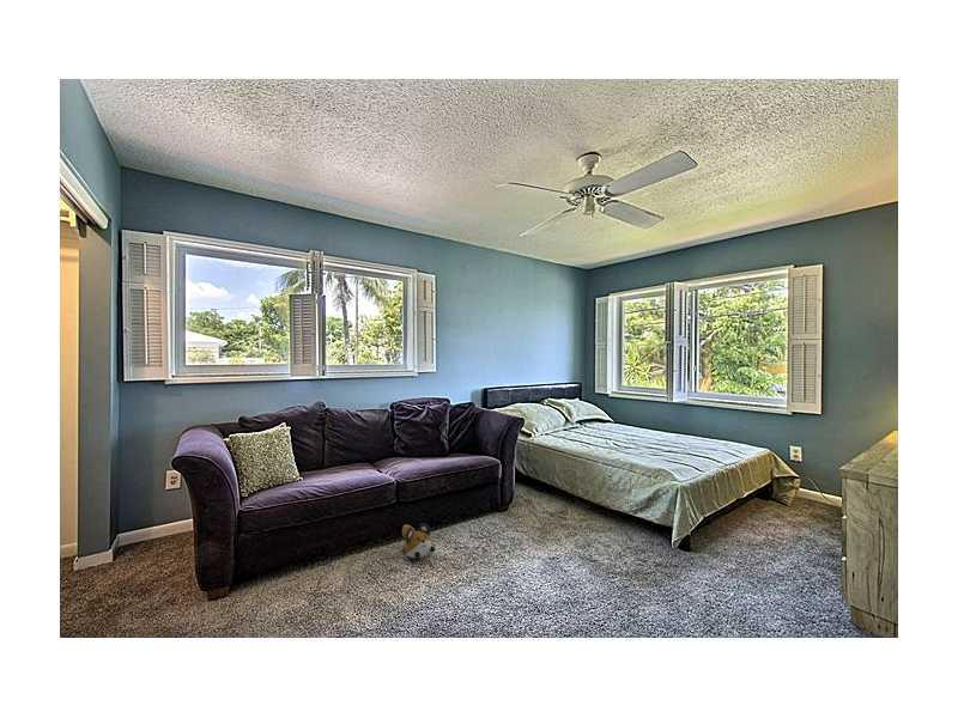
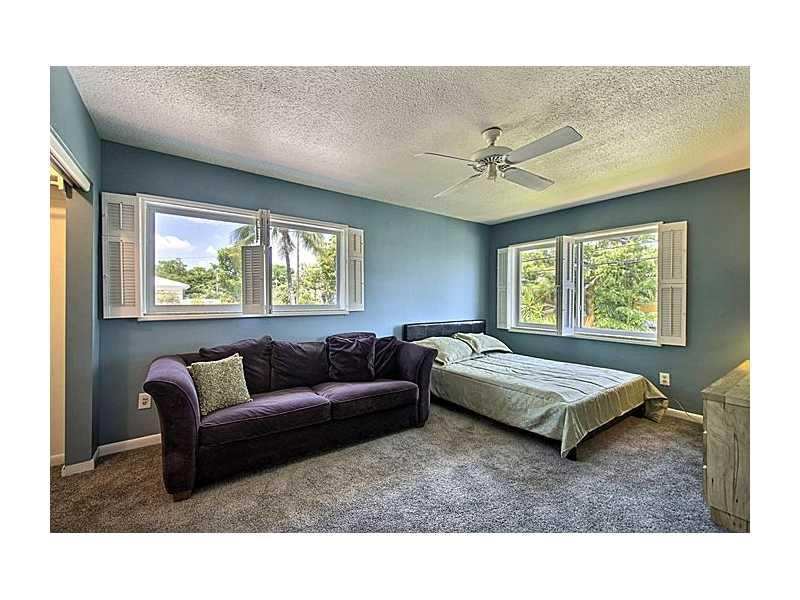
- plush toy [401,522,436,560]
